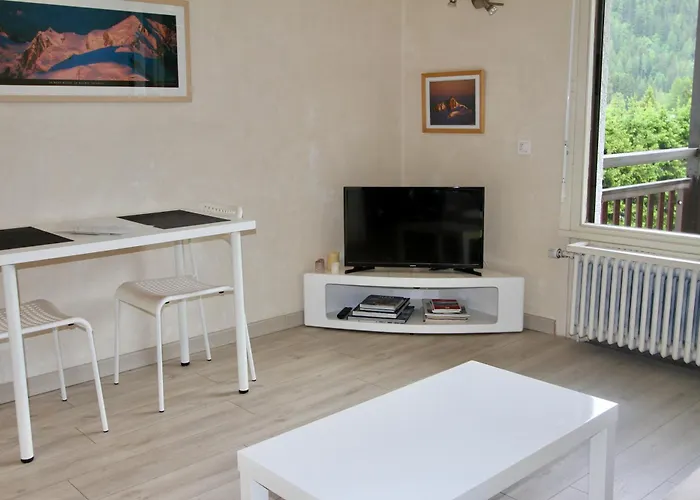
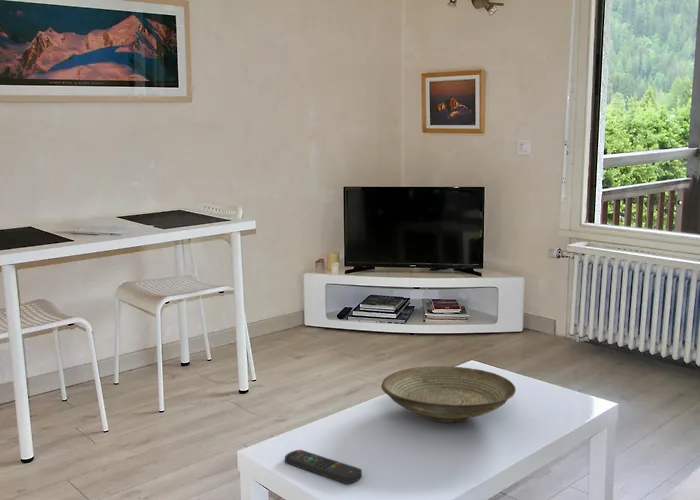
+ decorative bowl [380,365,517,423]
+ remote control [284,449,363,485]
